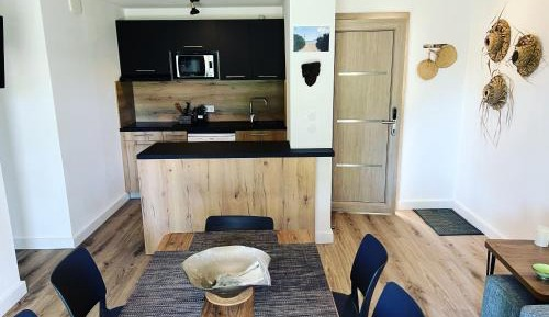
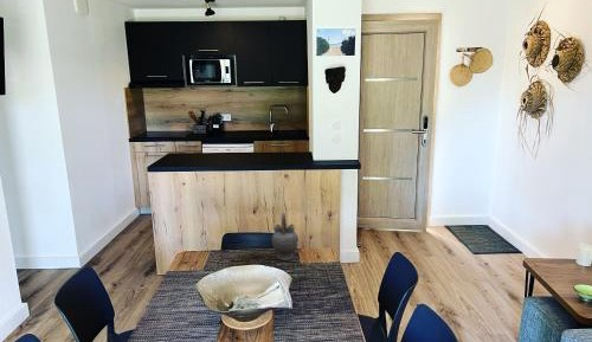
+ teapot [271,212,300,262]
